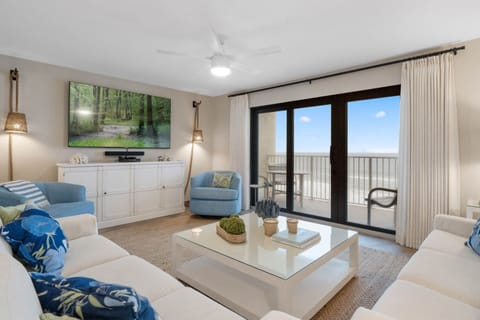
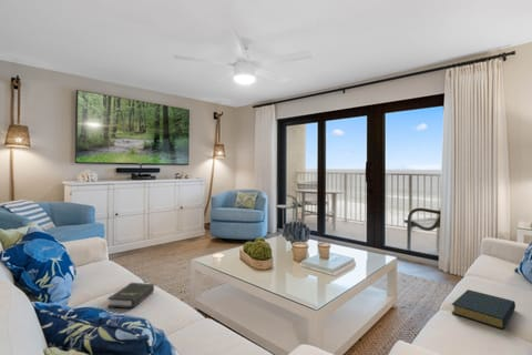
+ hardback book [106,282,155,310]
+ hardback book [450,288,516,329]
